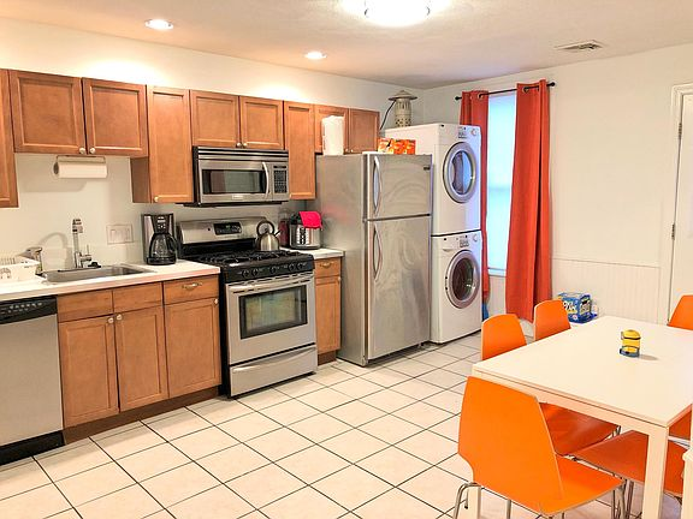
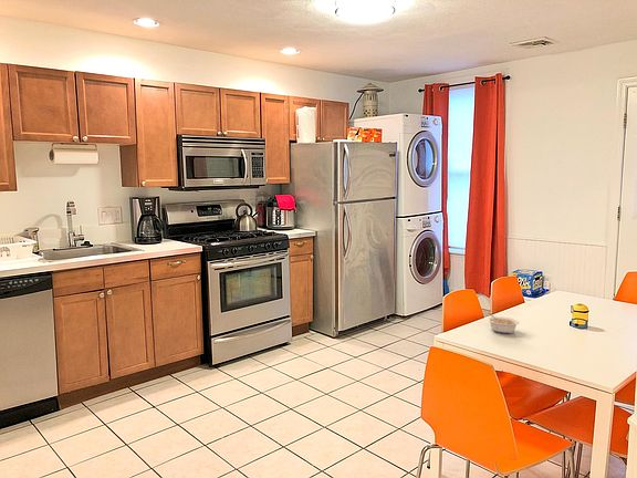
+ legume [487,312,520,334]
